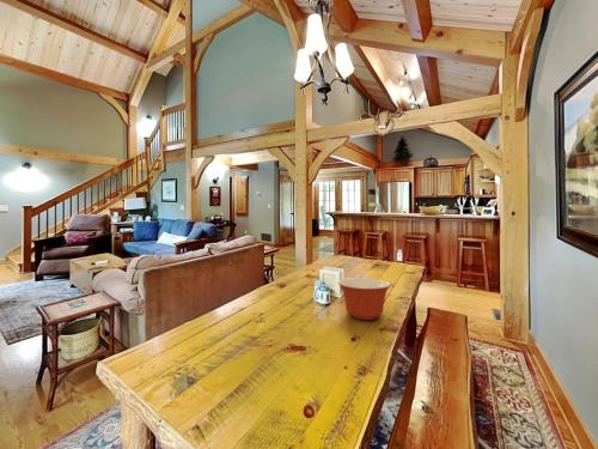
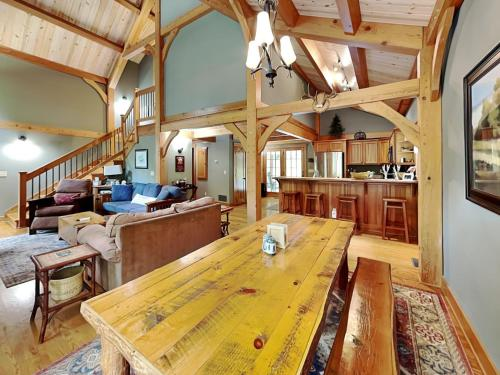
- mixing bowl [337,277,392,321]
